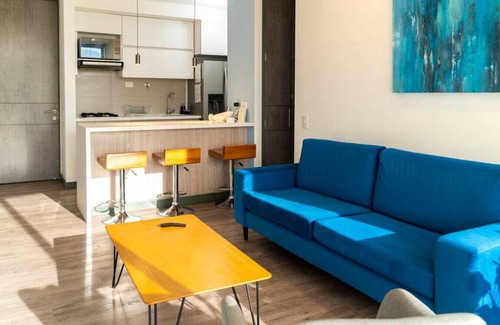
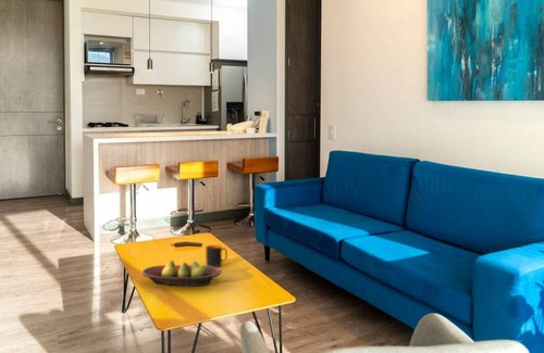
+ mug [205,244,228,268]
+ fruit bowl [141,260,223,288]
